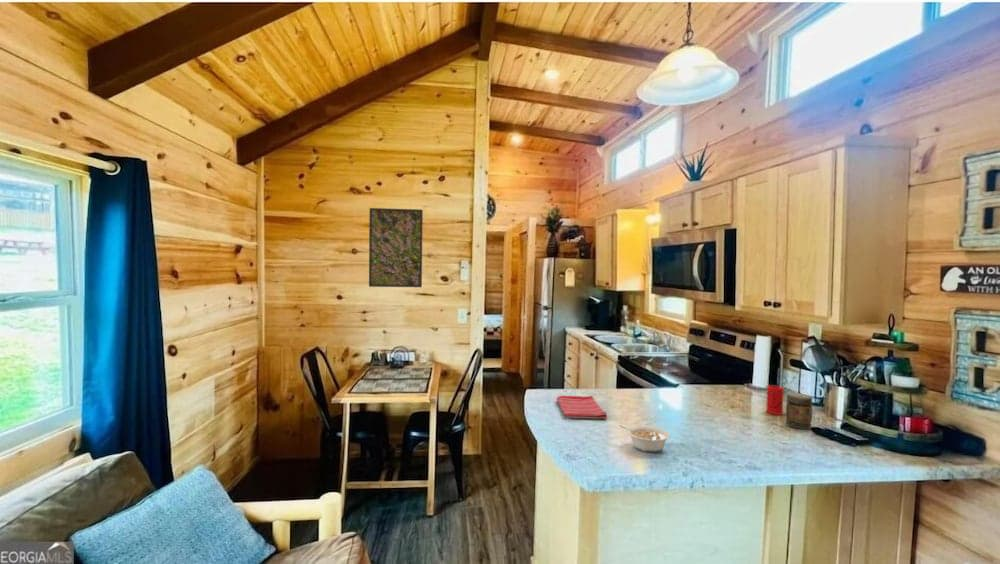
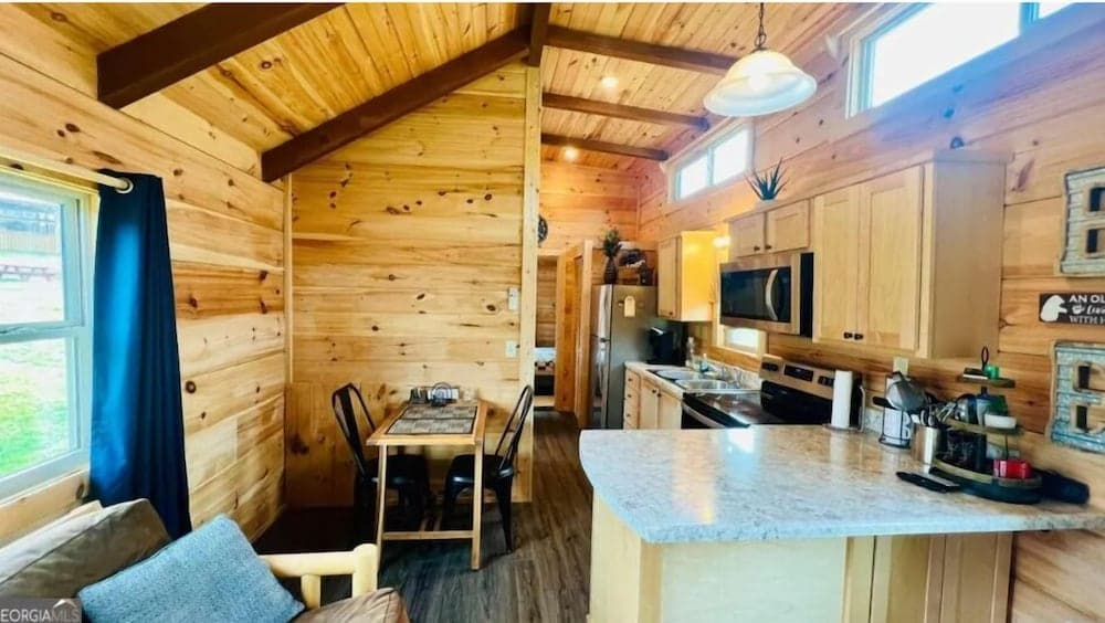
- jar [785,392,814,430]
- cup [765,385,785,416]
- dish towel [556,395,608,420]
- legume [618,424,671,453]
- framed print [368,207,424,288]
